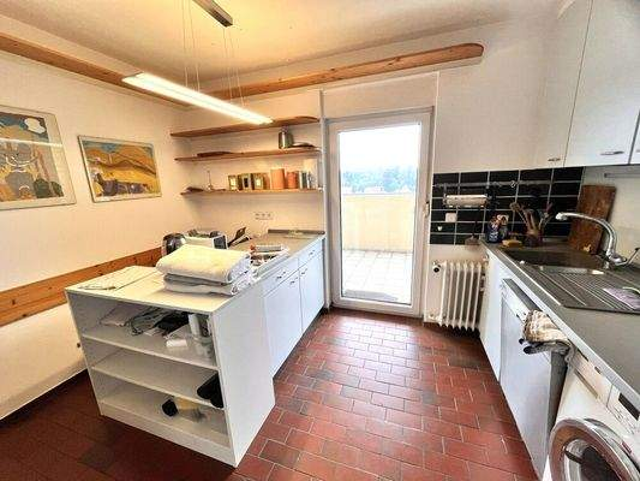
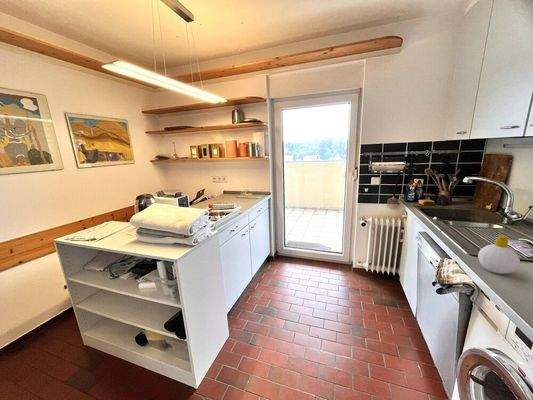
+ soap bottle [477,234,521,275]
